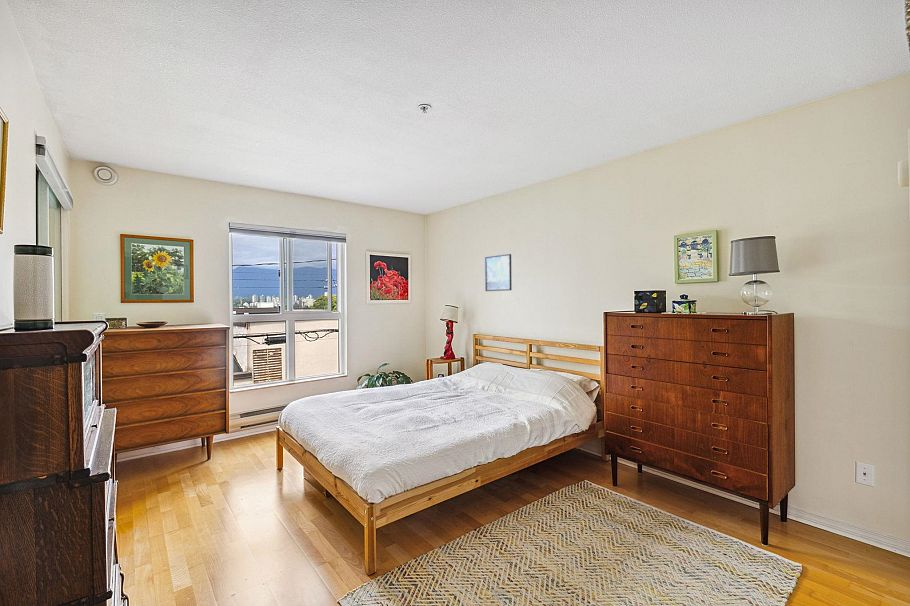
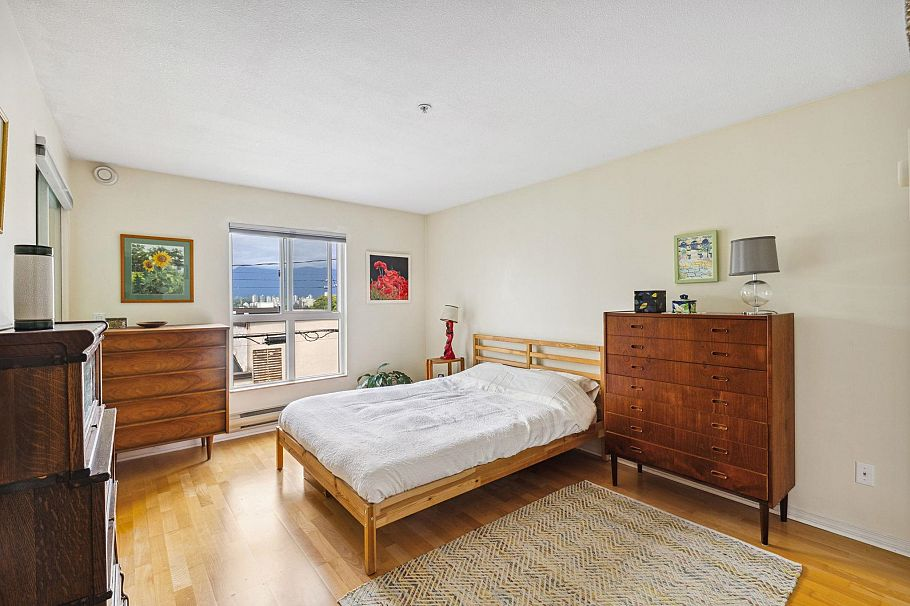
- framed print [484,253,513,292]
